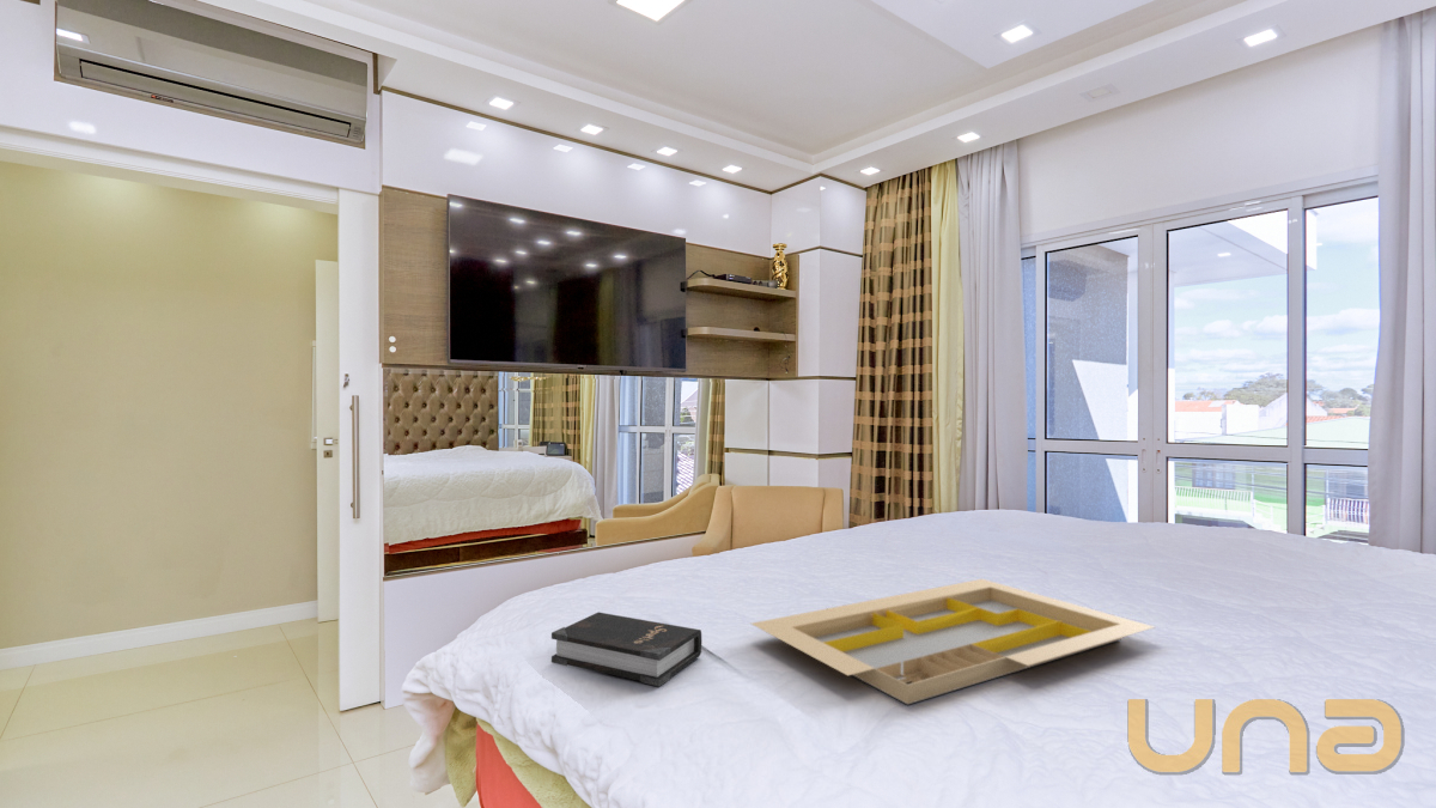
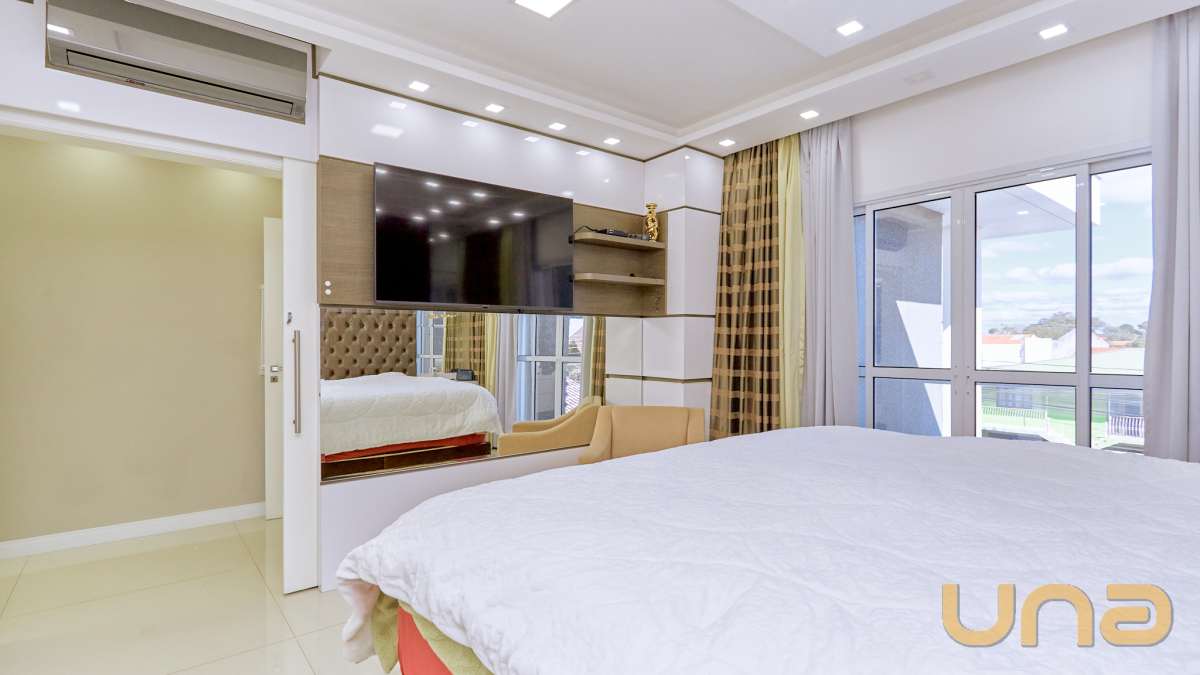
- hardback book [550,610,702,687]
- serving tray [750,578,1156,706]
